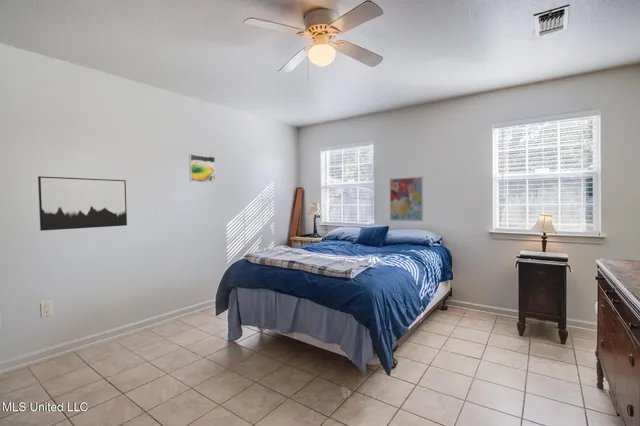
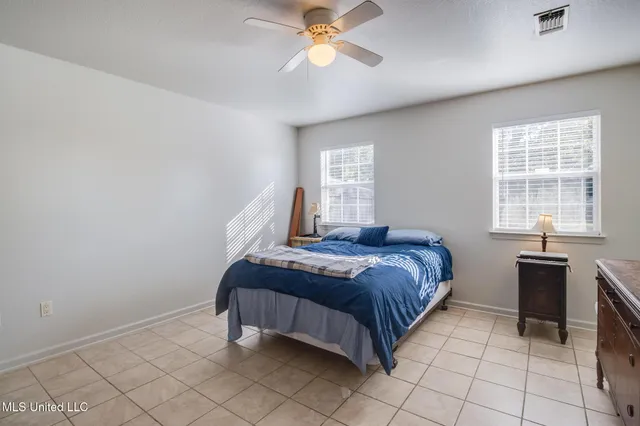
- wall art [37,175,128,232]
- wall art [389,176,424,222]
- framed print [188,153,216,184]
